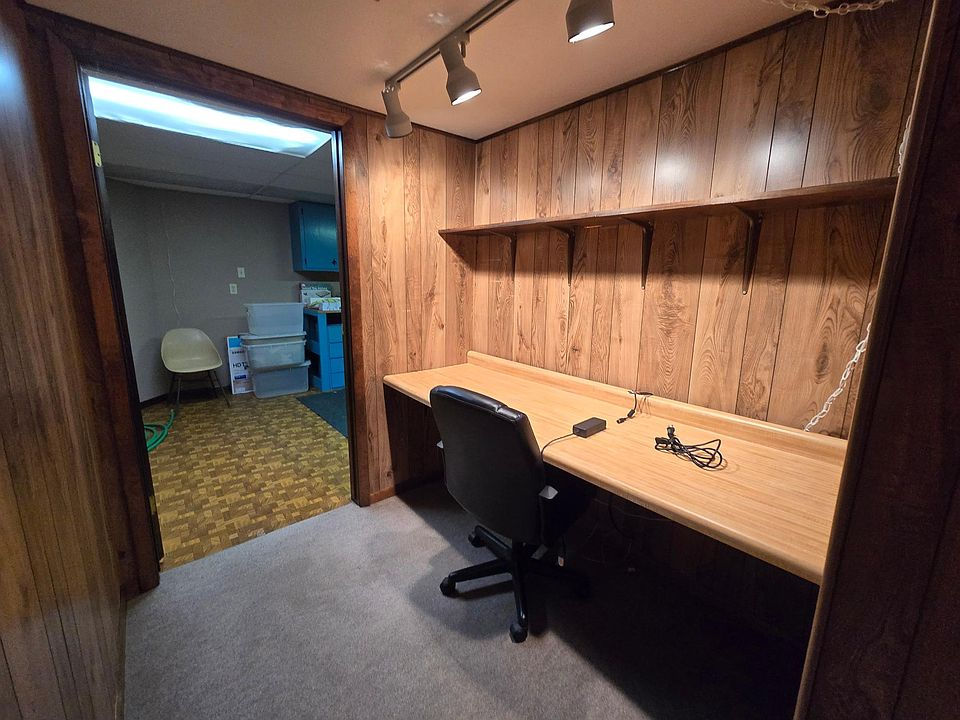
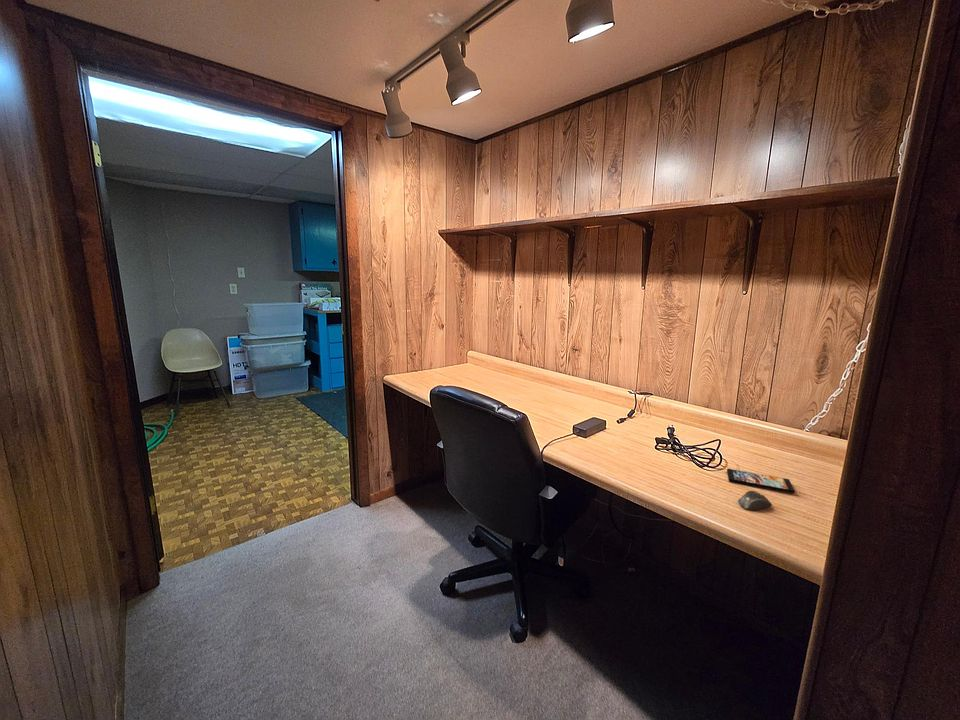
+ smartphone [726,468,796,495]
+ computer mouse [737,490,773,511]
